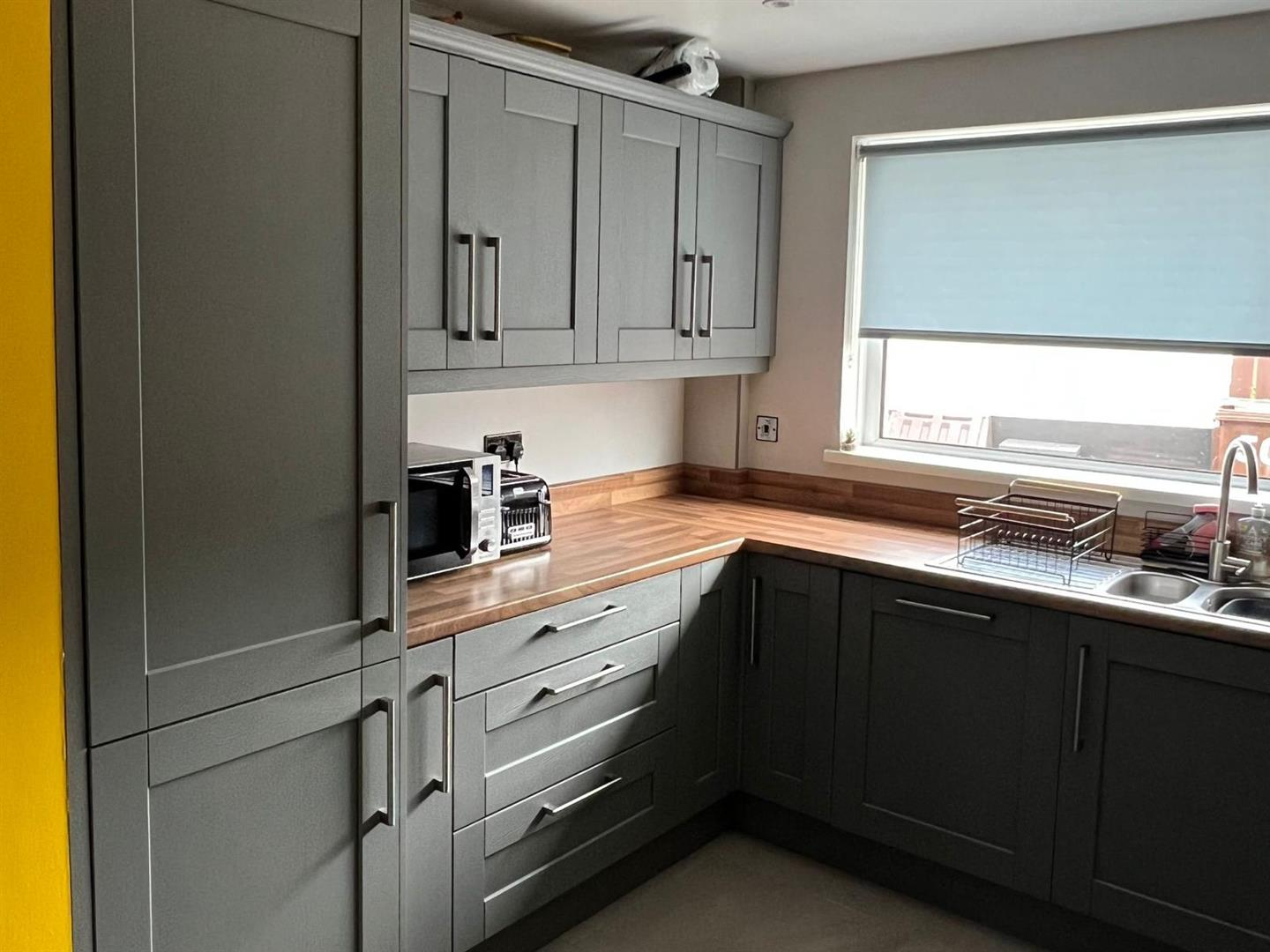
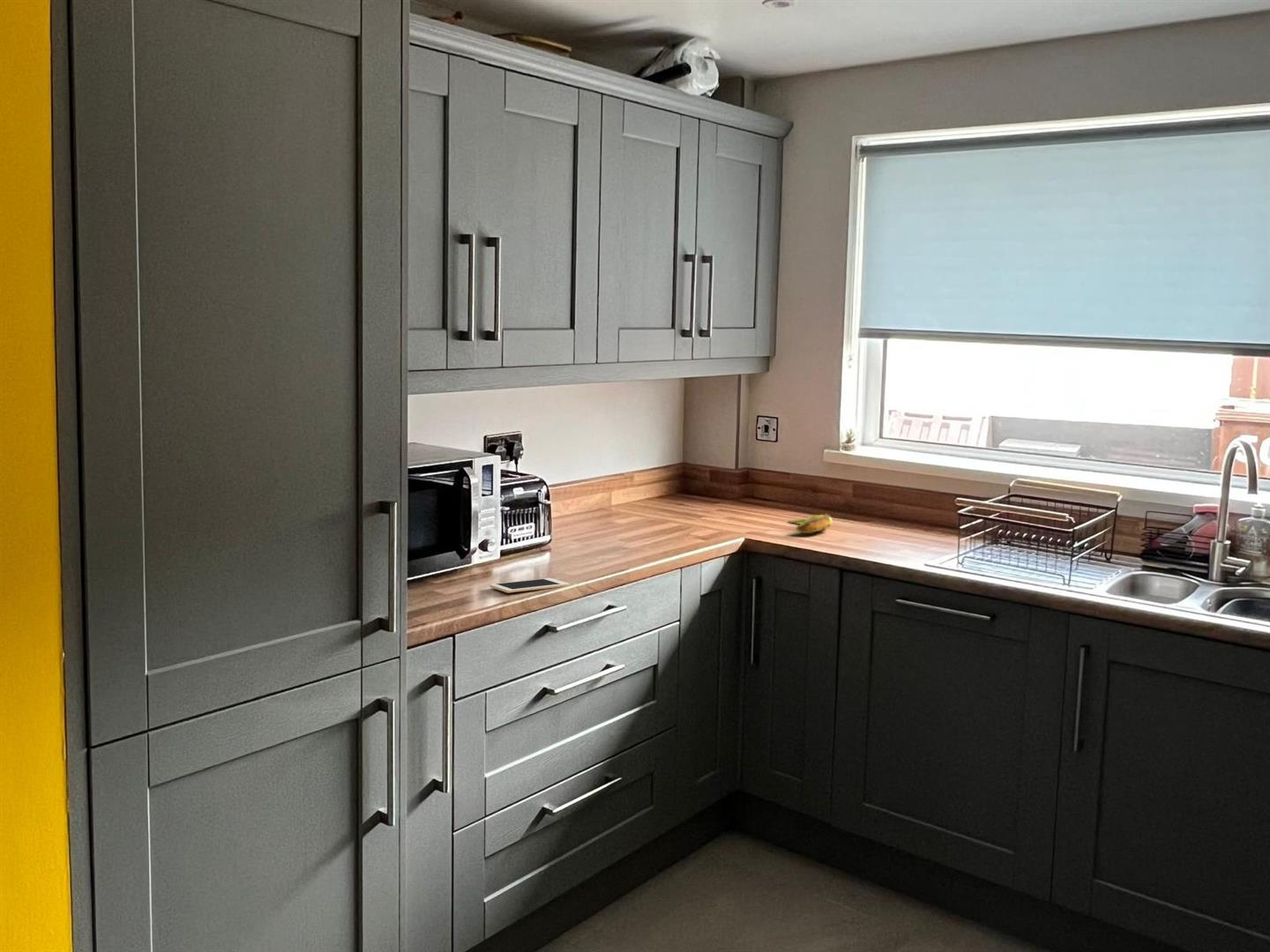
+ banana [787,512,833,534]
+ cell phone [489,577,570,593]
